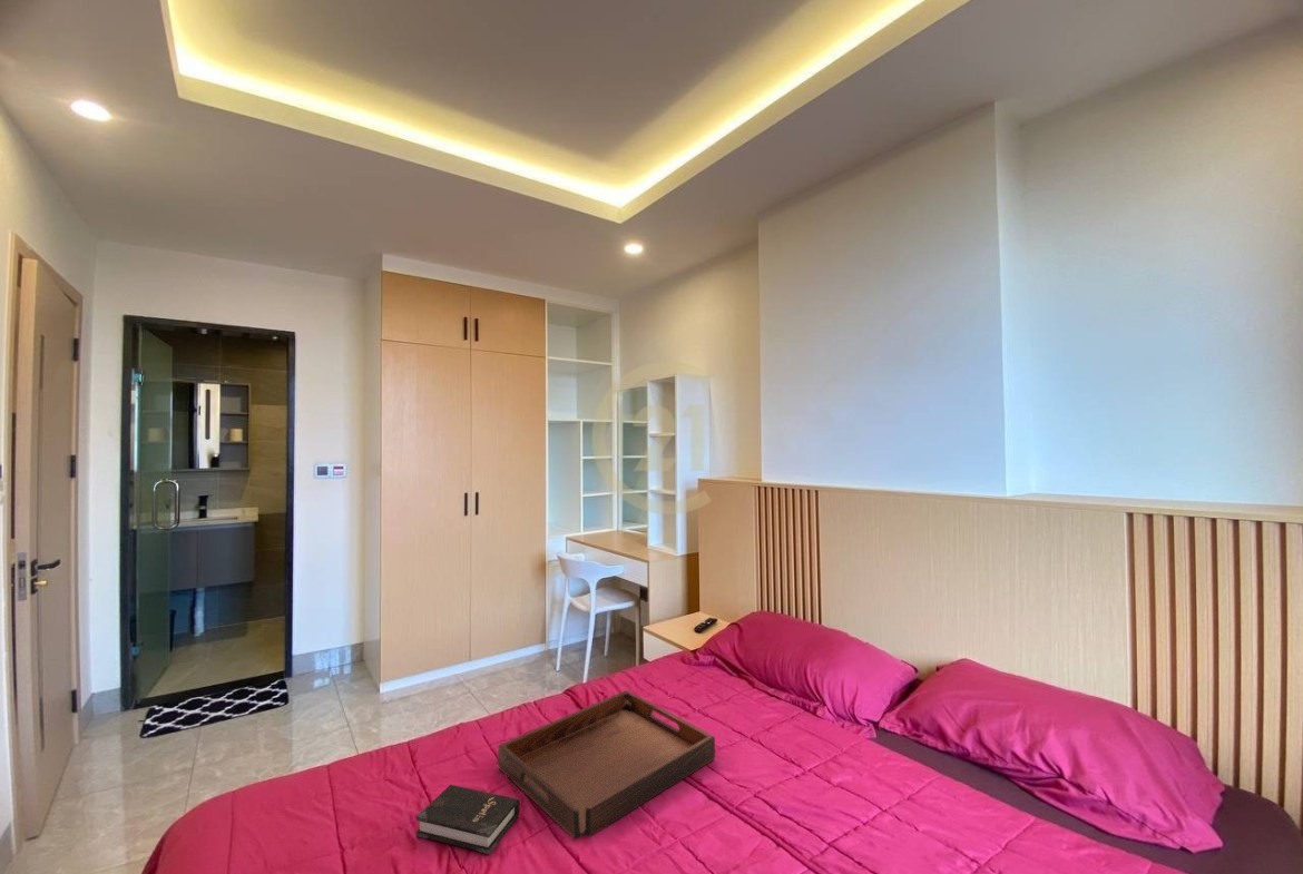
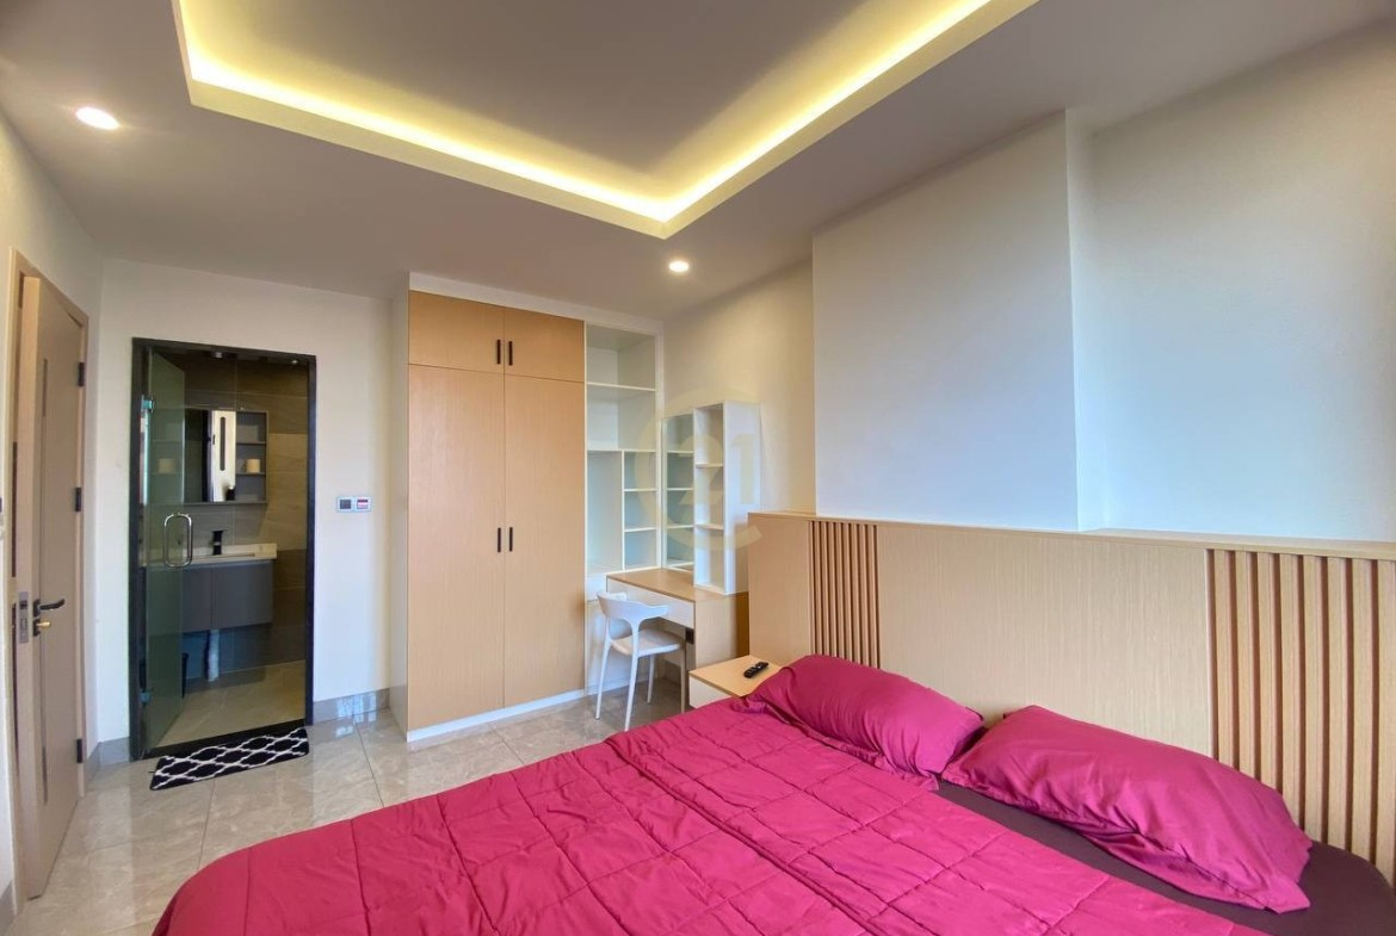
- serving tray [497,689,716,841]
- hardback book [415,784,521,855]
